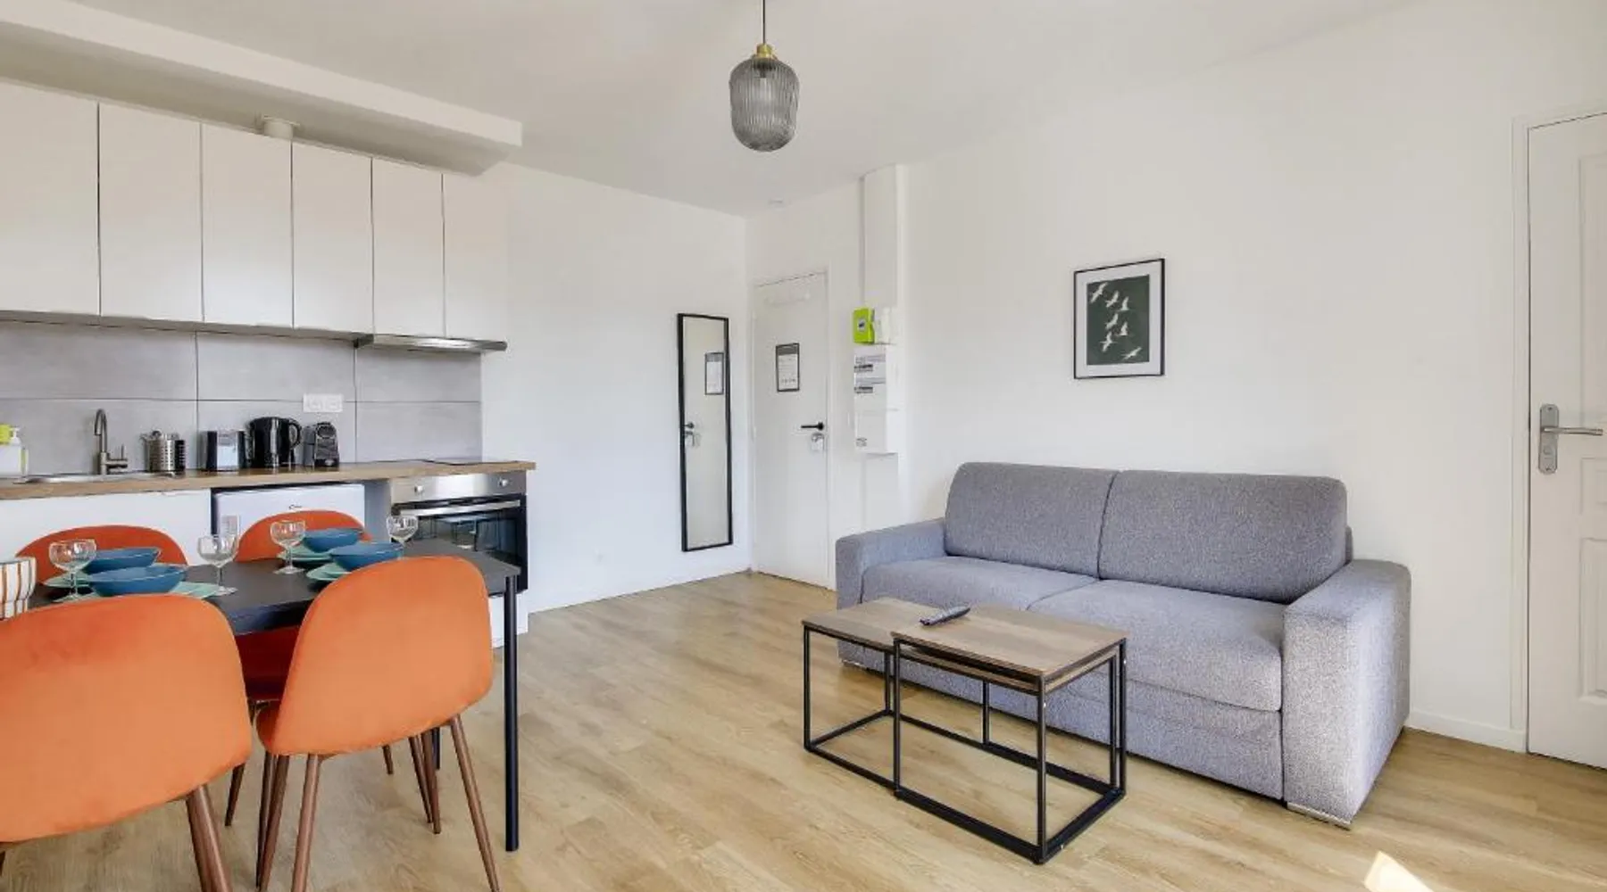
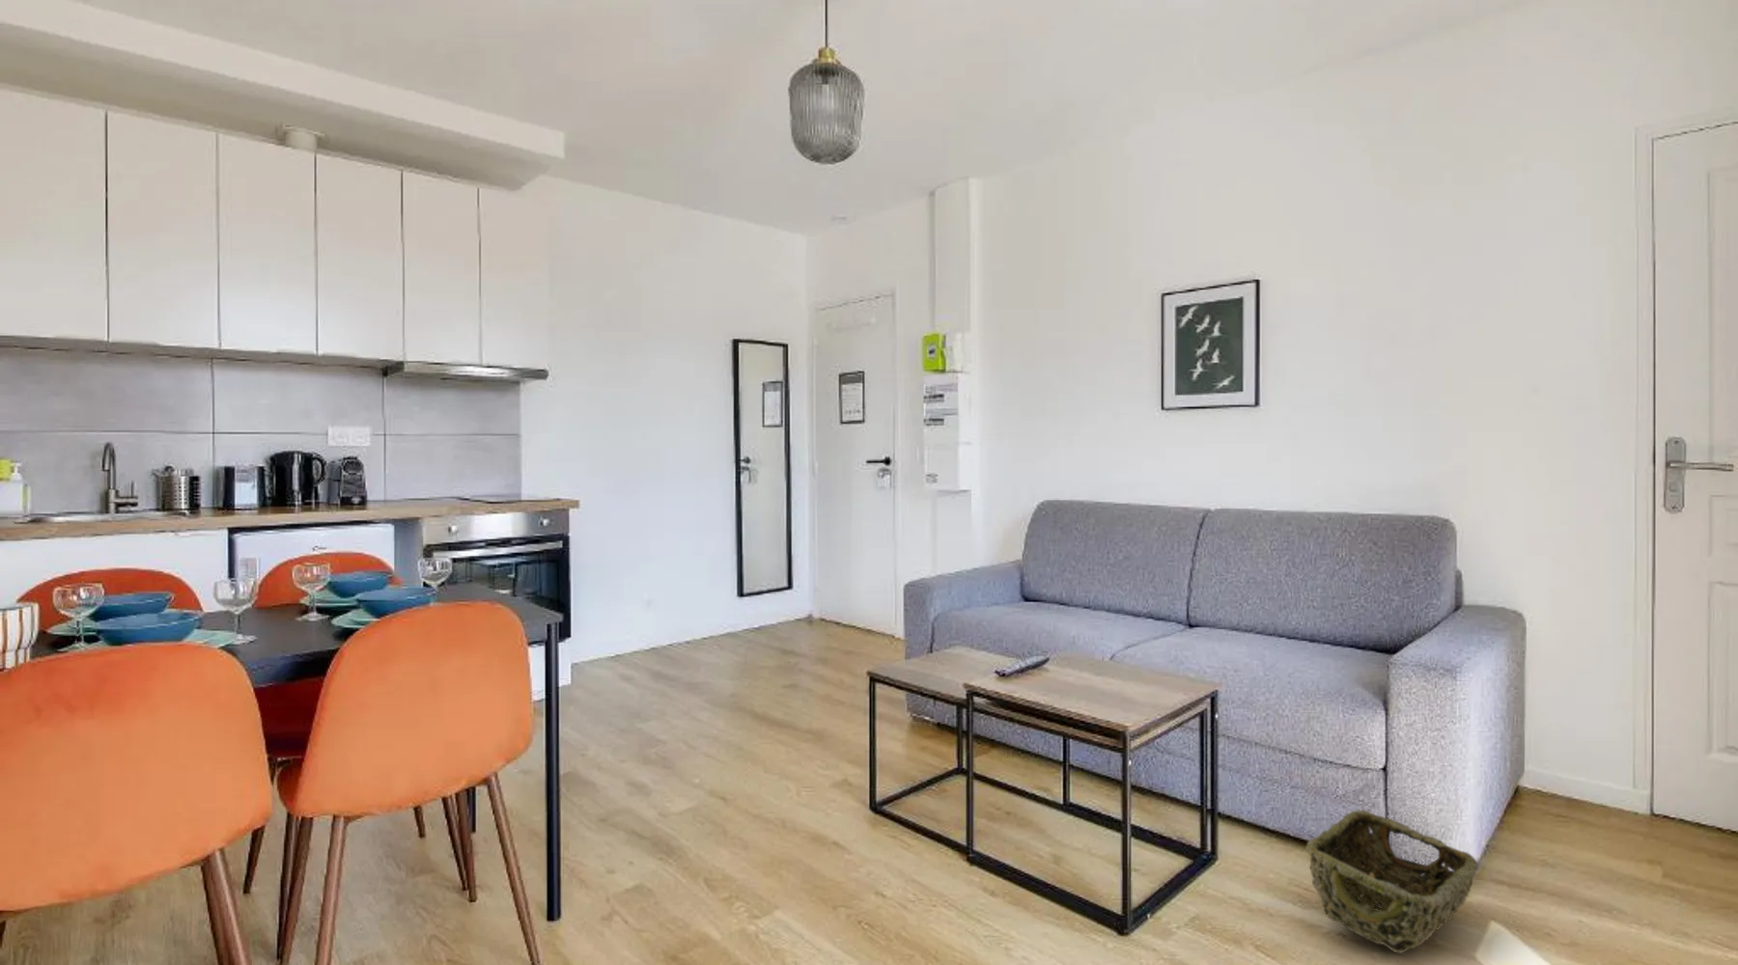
+ woven basket [1304,809,1479,954]
